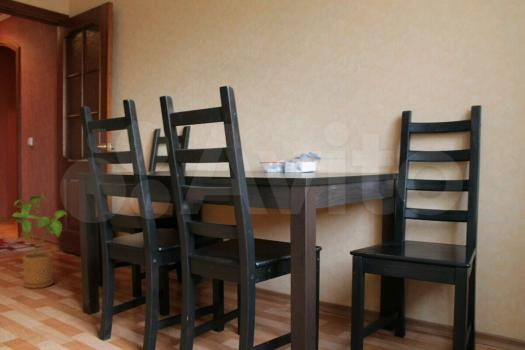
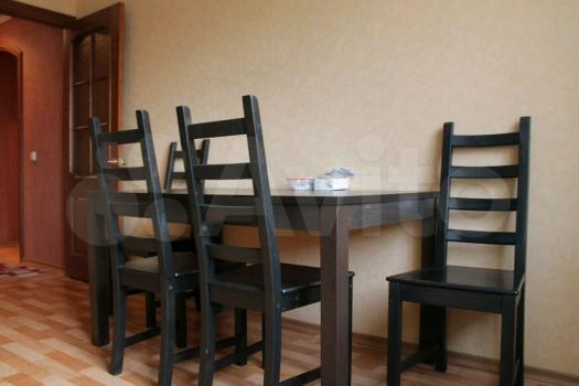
- house plant [11,194,69,289]
